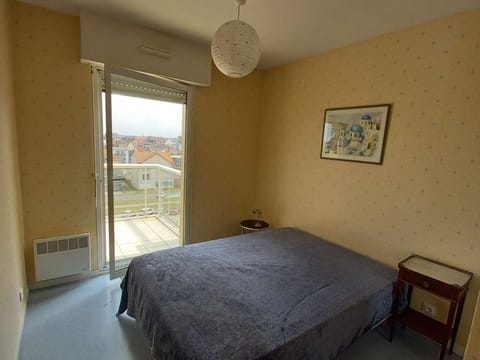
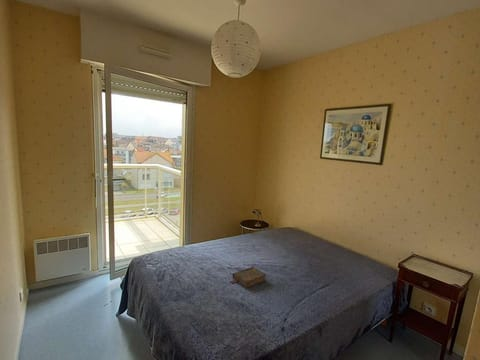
+ book [230,266,267,289]
